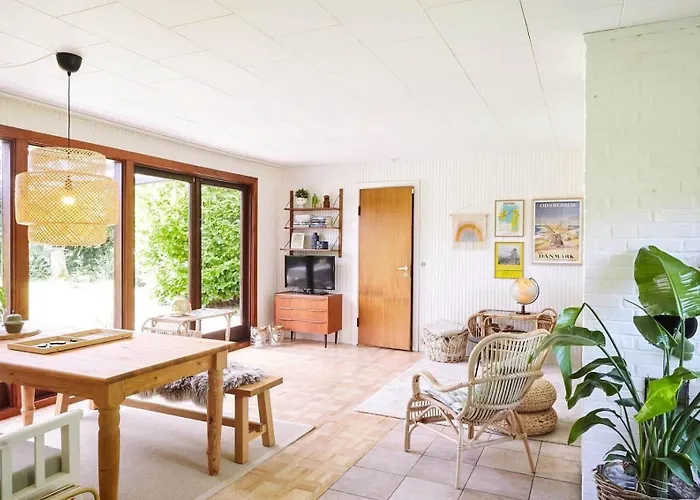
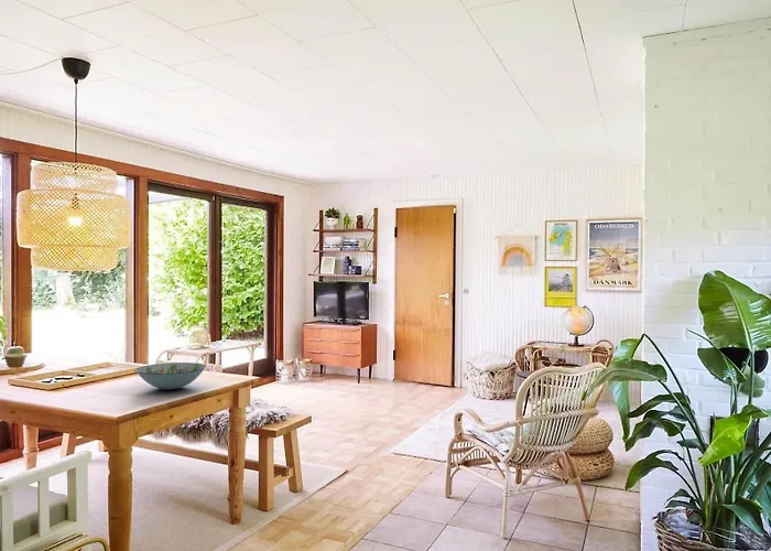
+ decorative bowl [134,361,207,391]
